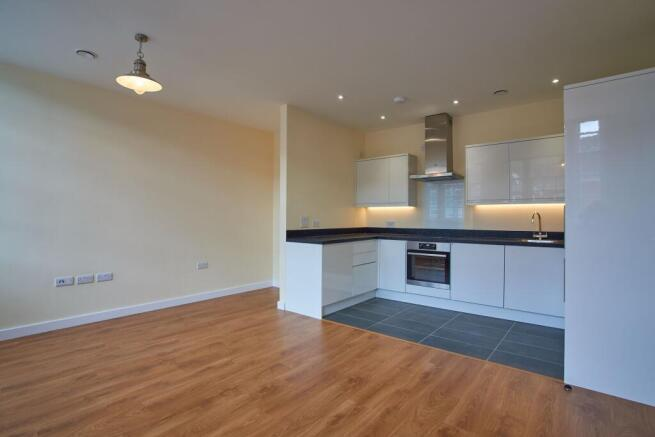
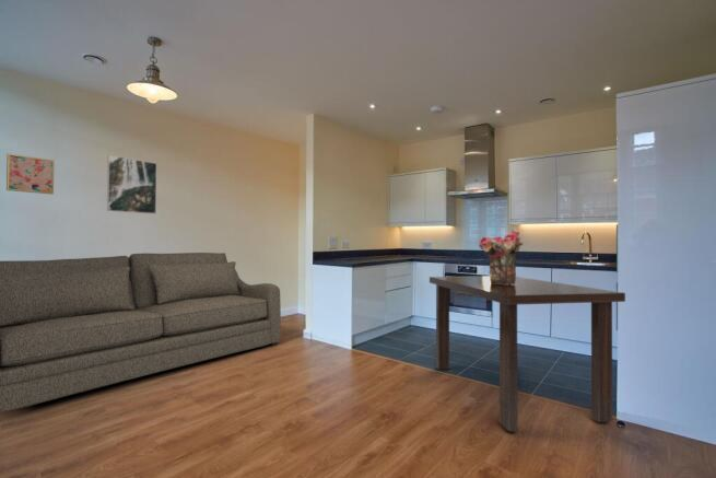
+ bouquet [478,229,525,284]
+ sofa [0,252,282,415]
+ dining table [429,275,626,432]
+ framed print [106,154,157,215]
+ wall art [5,153,55,196]
